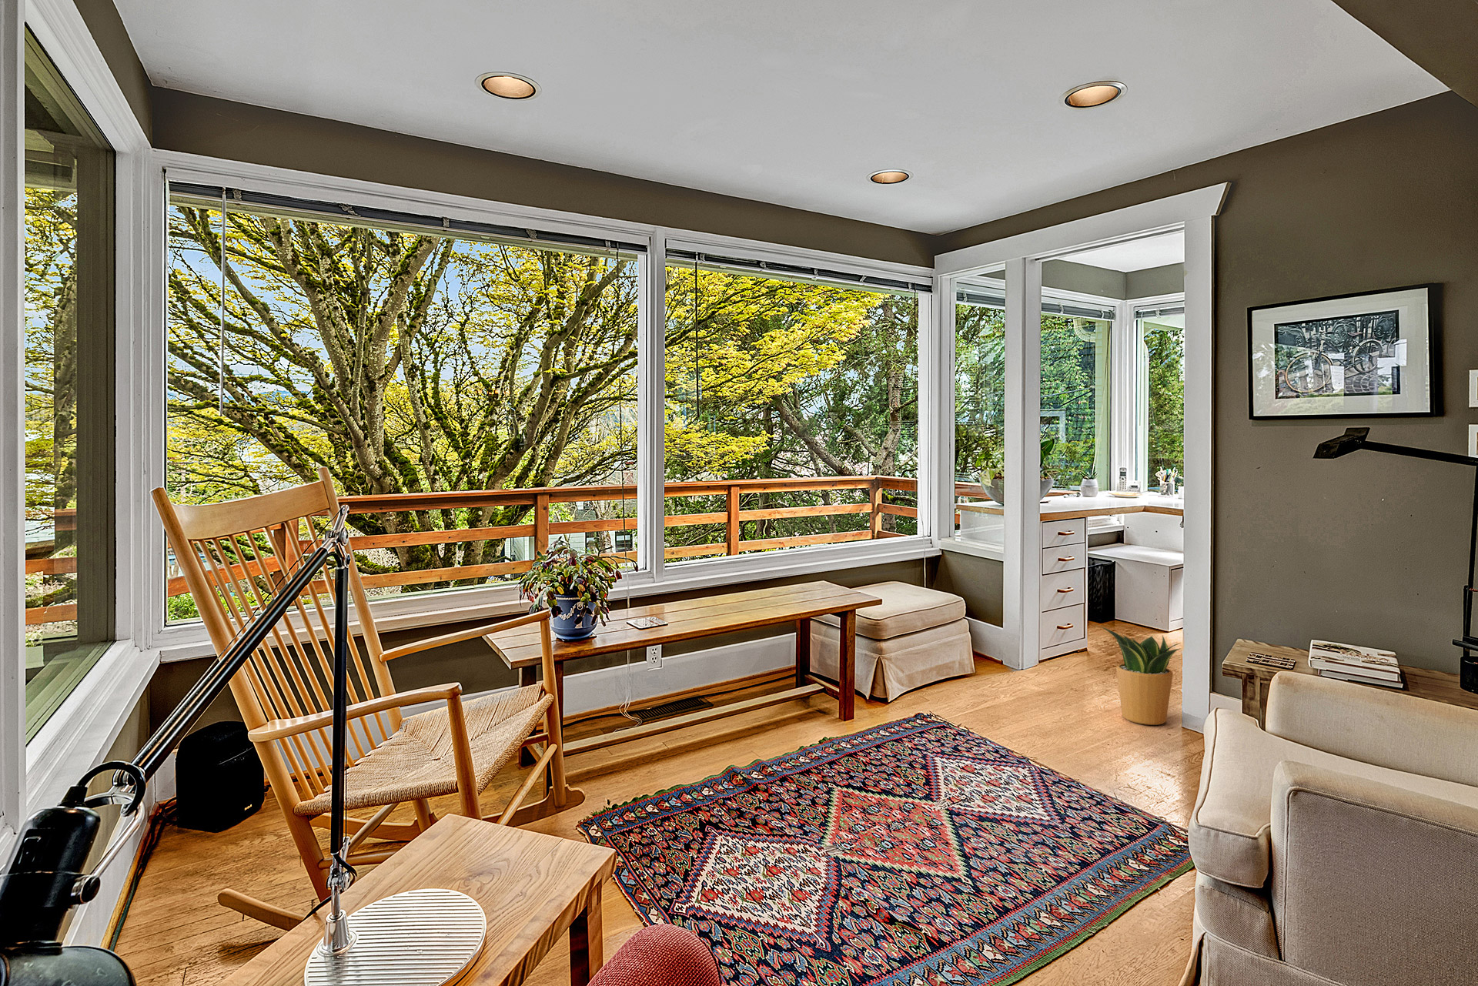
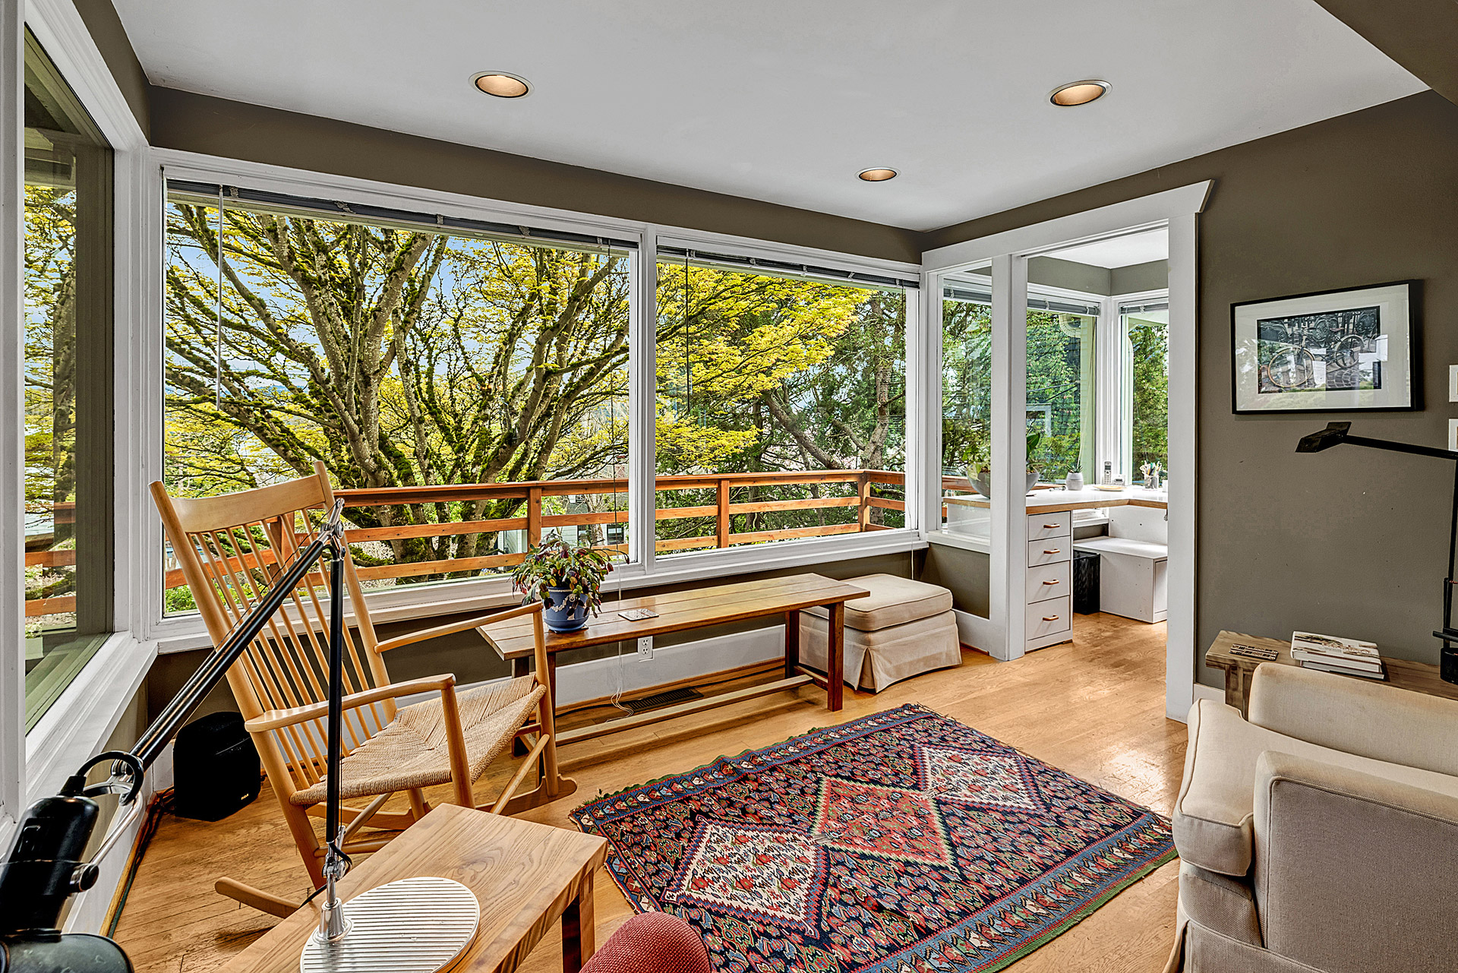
- potted plant [1101,626,1182,726]
